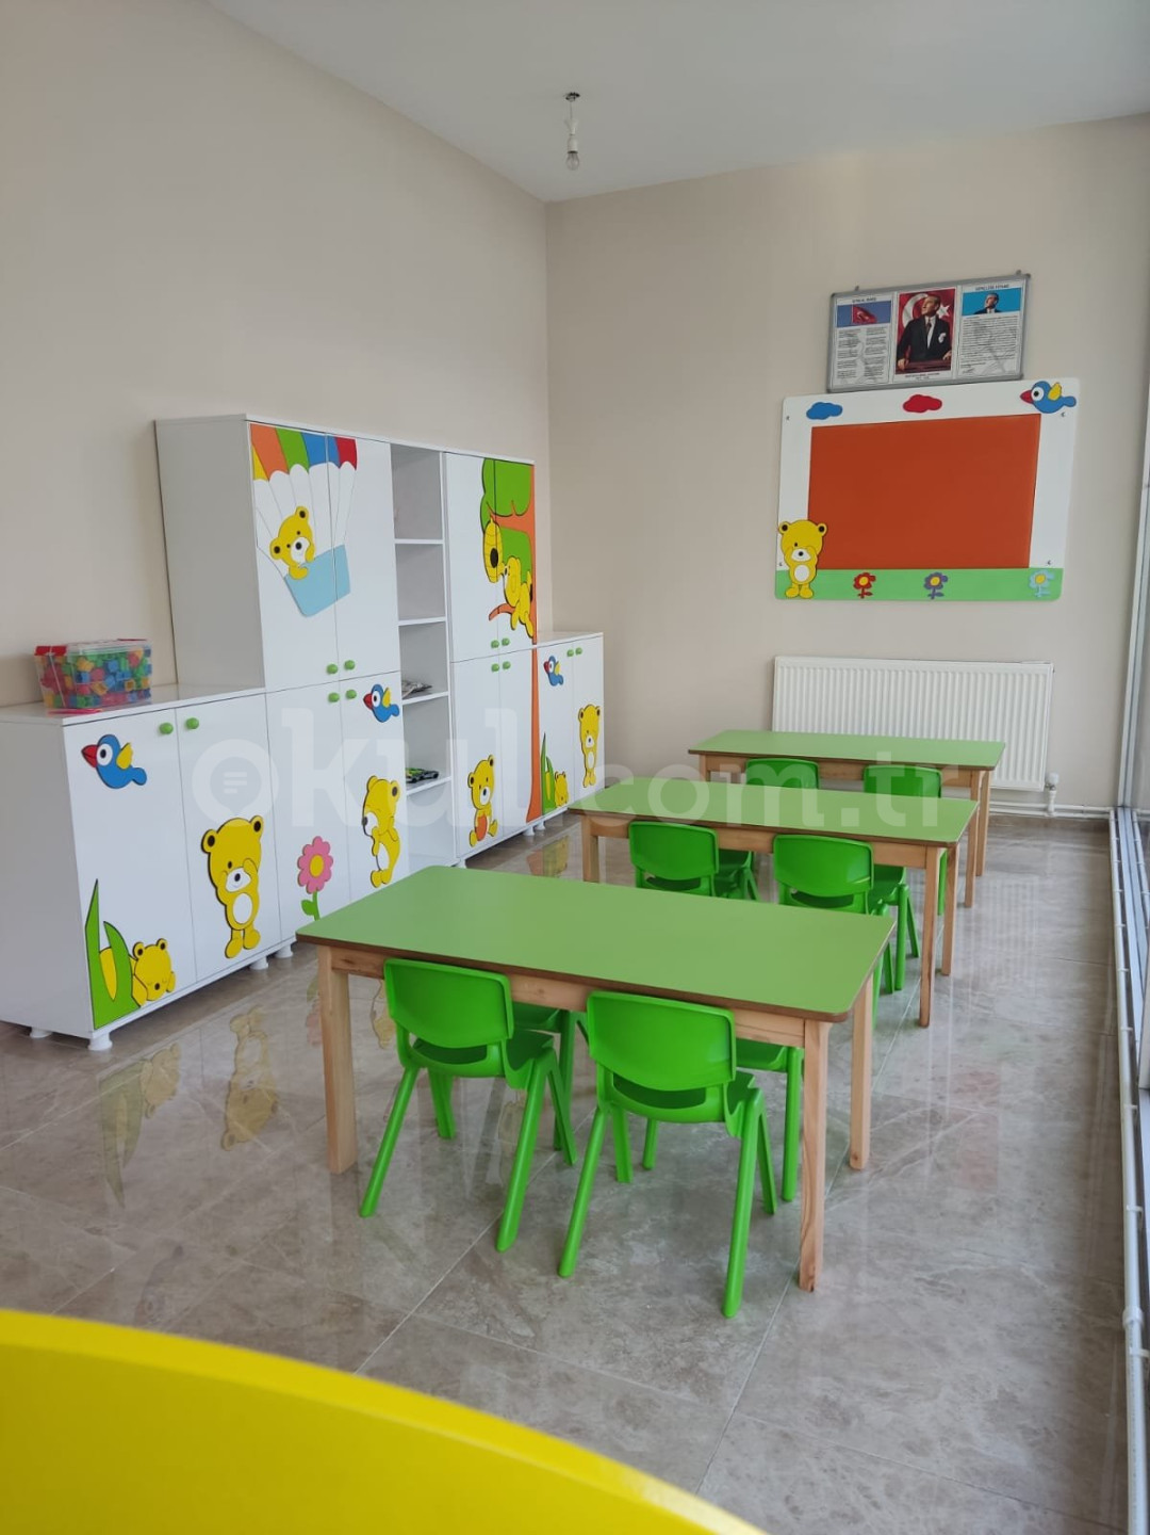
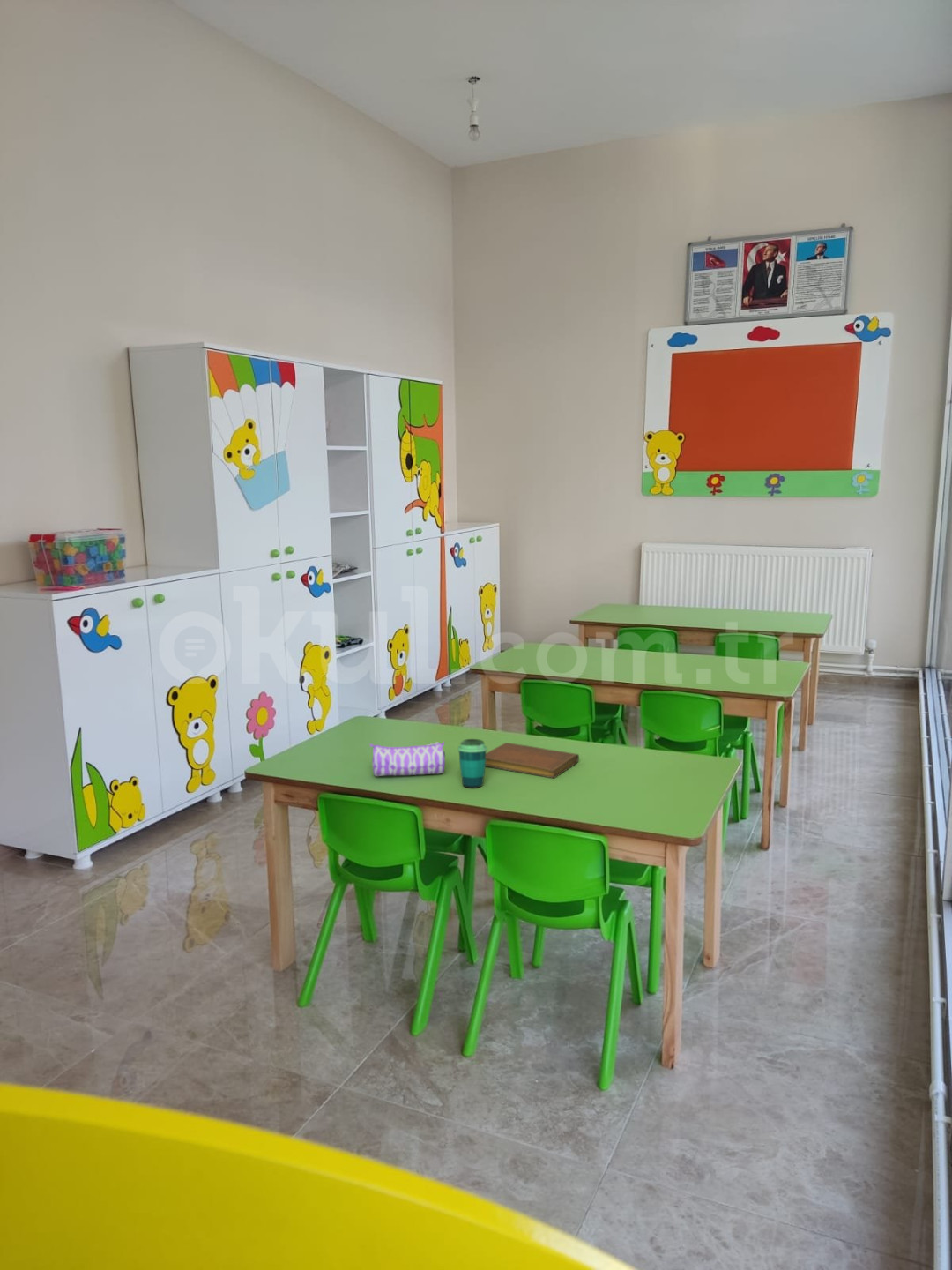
+ pencil case [369,740,446,777]
+ notebook [486,742,580,779]
+ cup [457,738,488,789]
